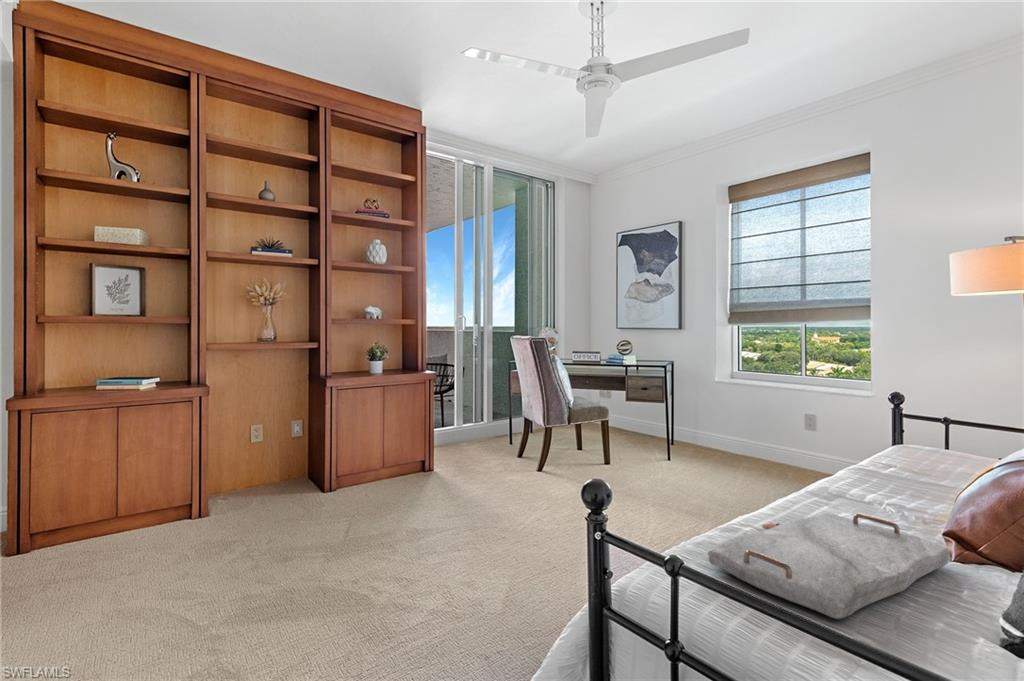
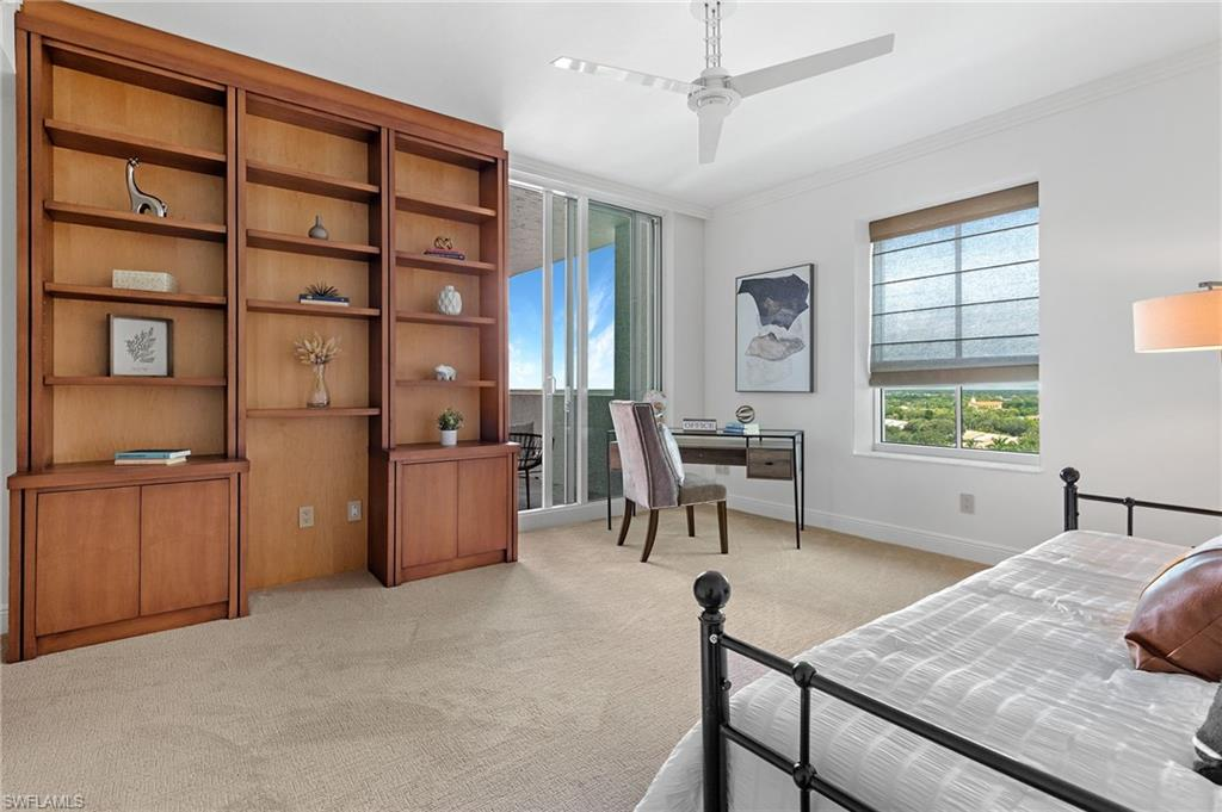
- serving tray [706,512,950,620]
